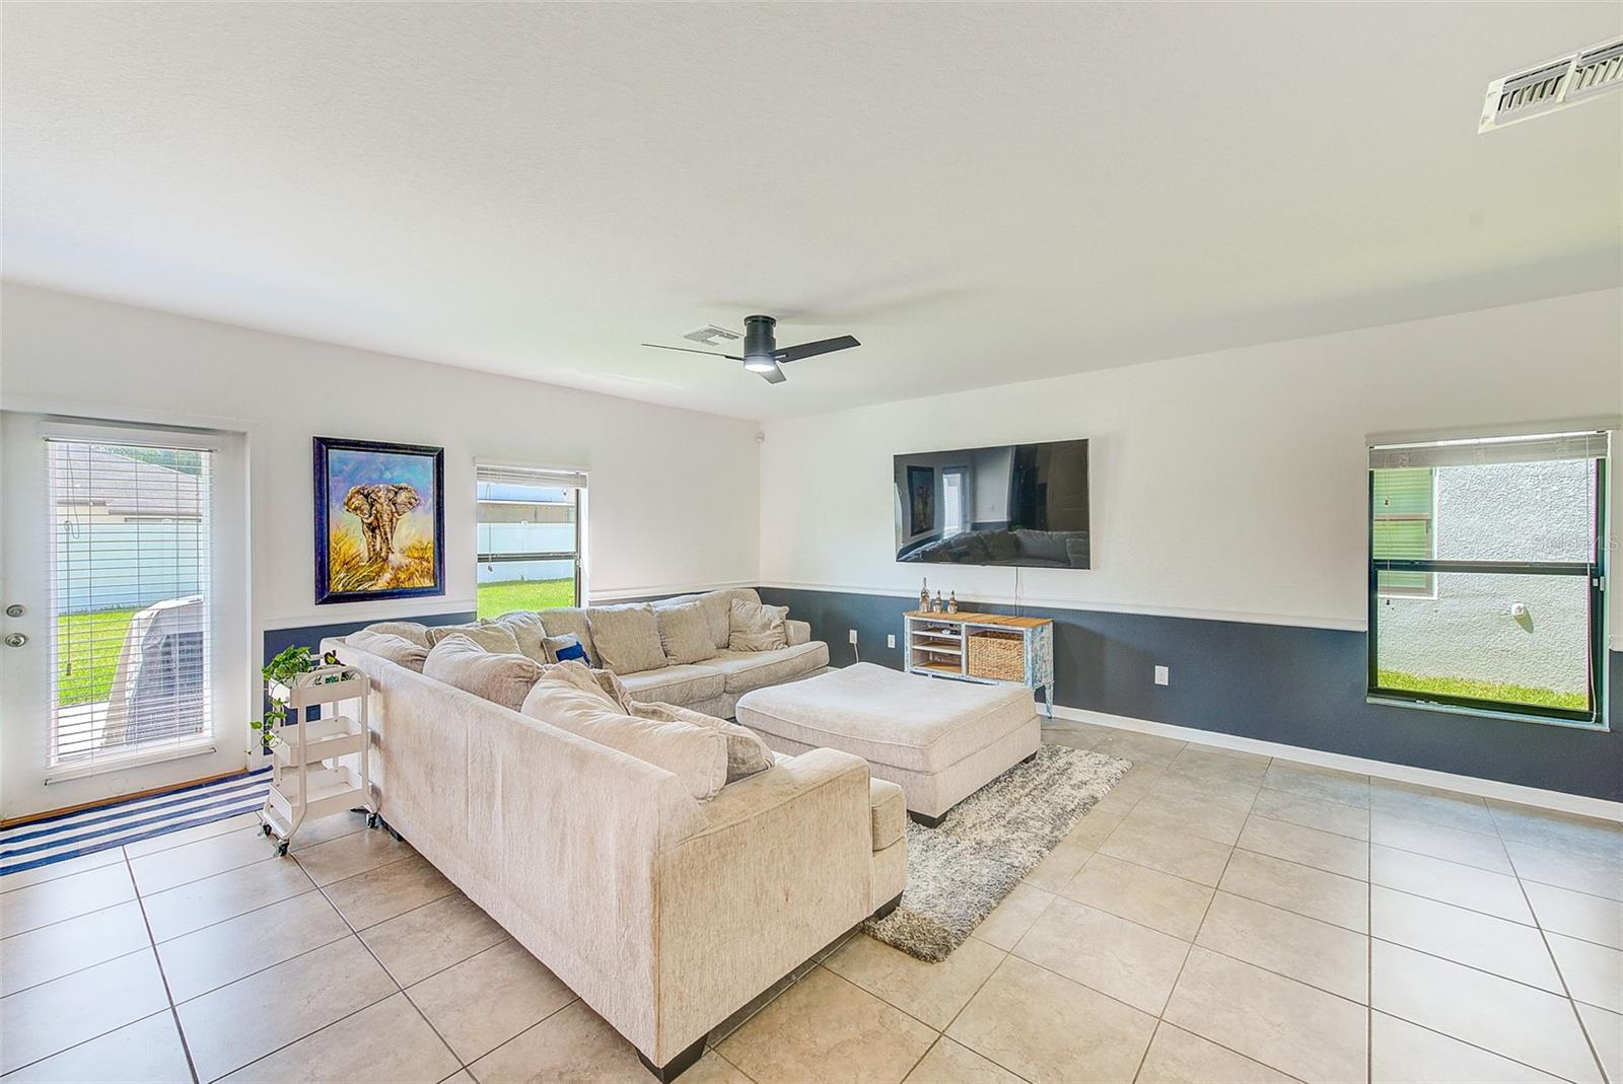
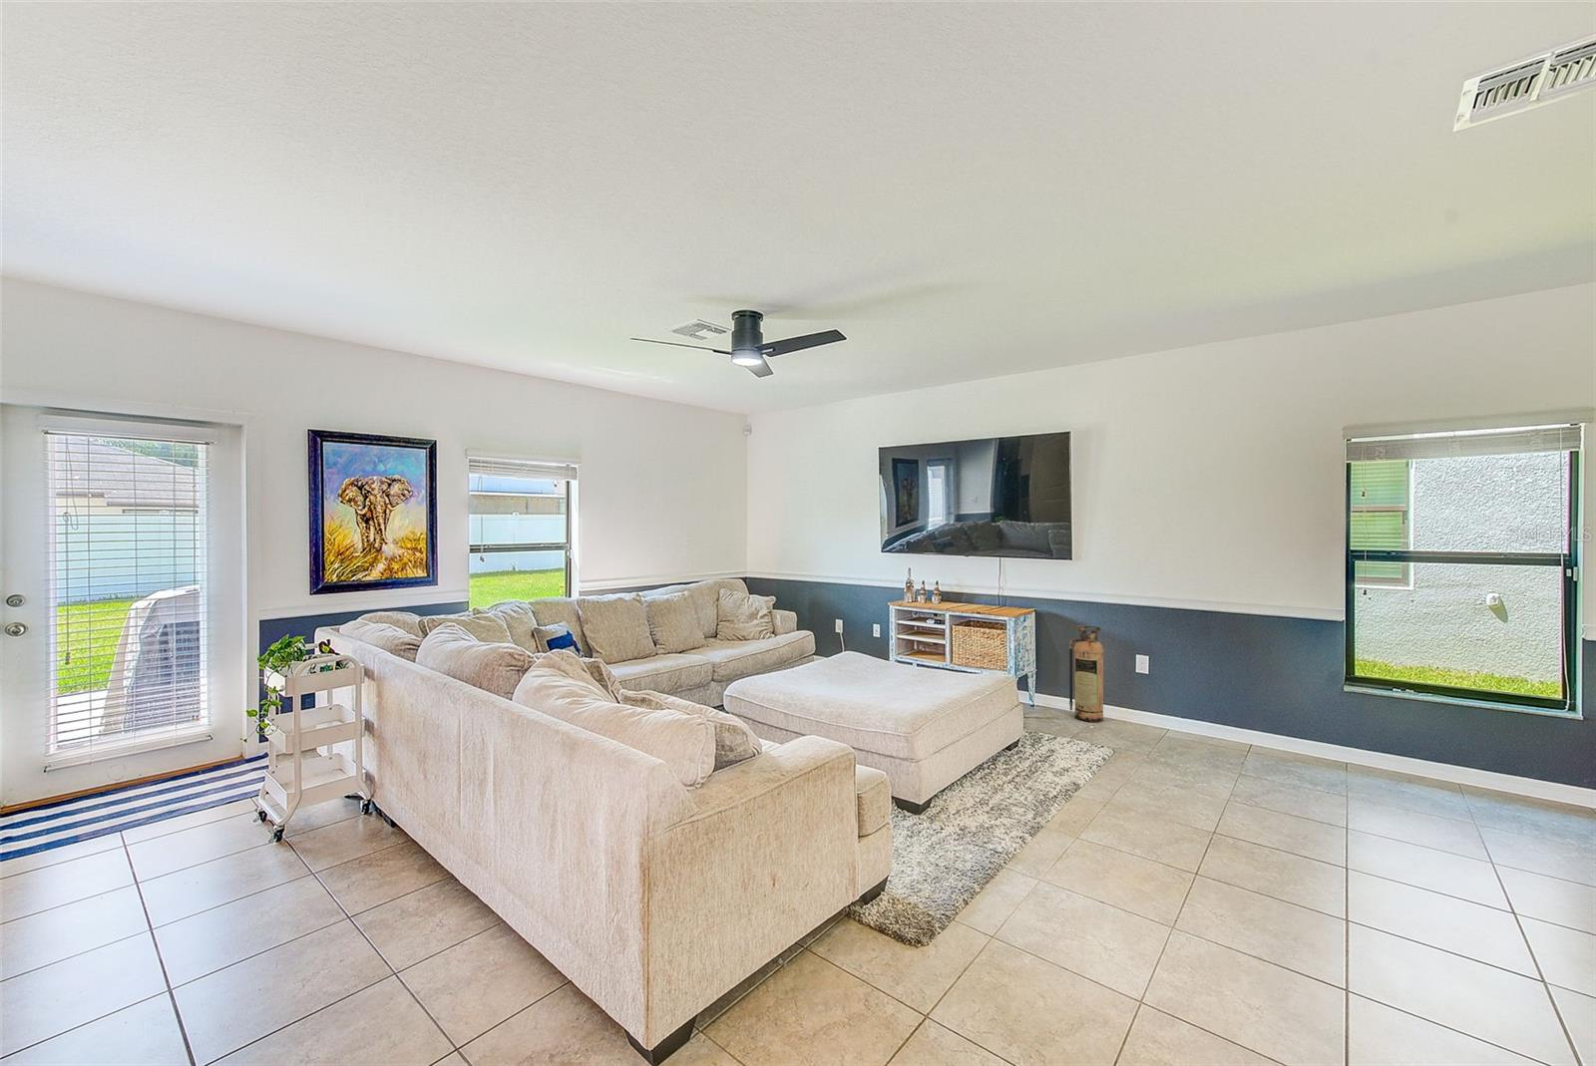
+ fire extinguisher [1069,625,1106,723]
